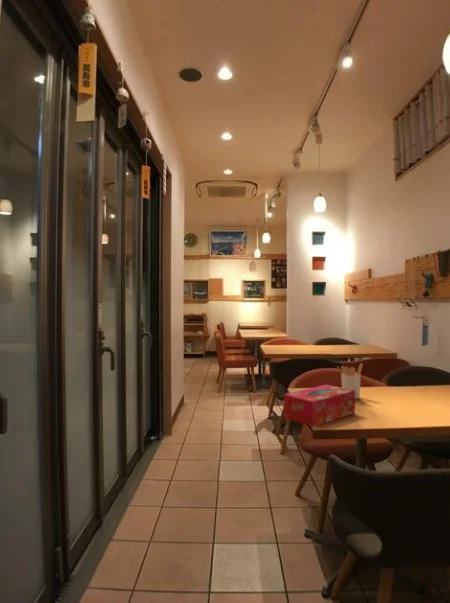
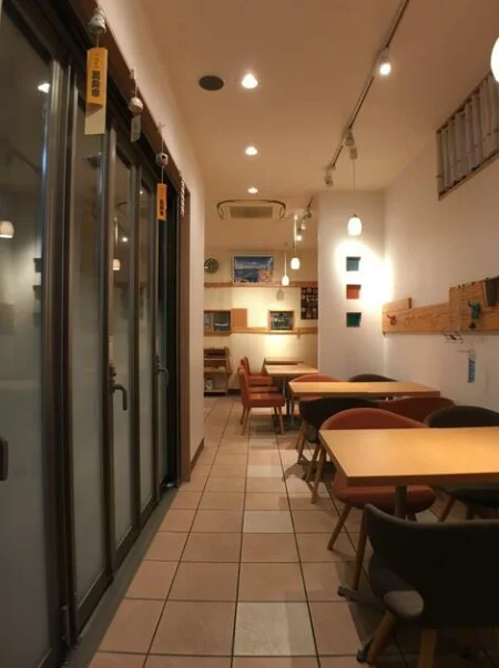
- utensil holder [336,362,364,400]
- tissue box [283,384,356,428]
